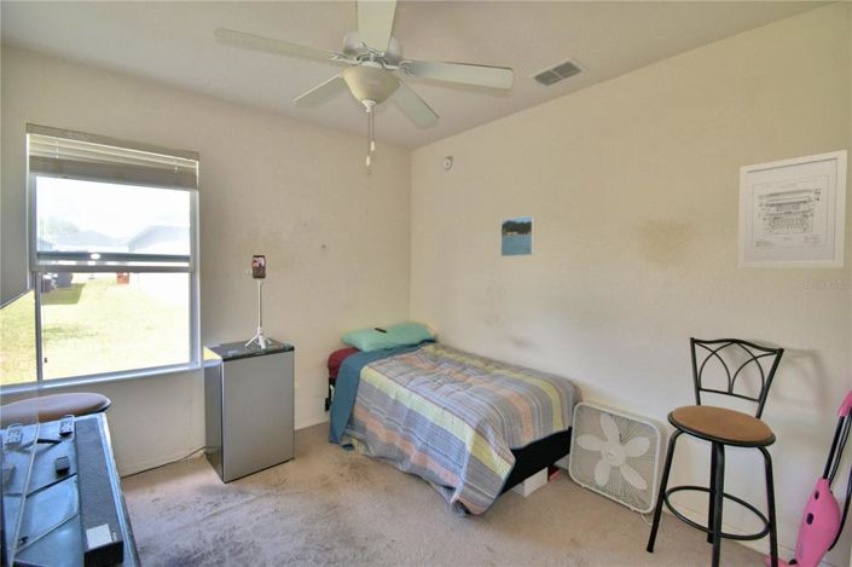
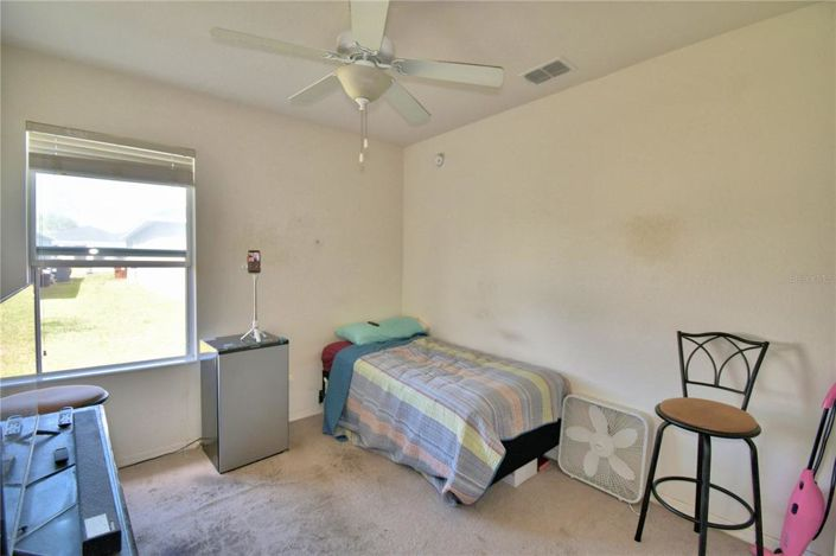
- wall art [736,149,848,270]
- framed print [499,215,535,258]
